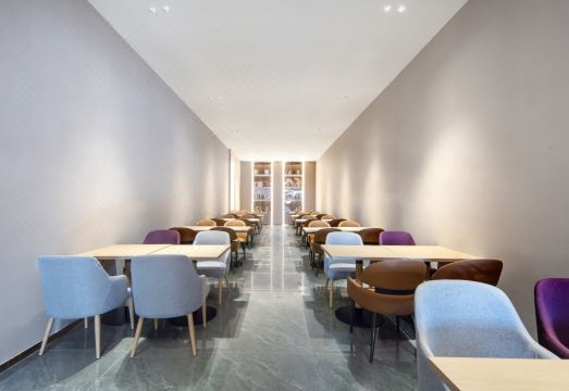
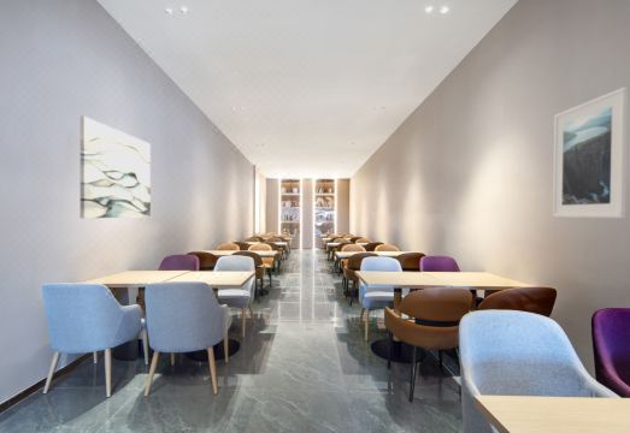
+ wall art [80,115,152,219]
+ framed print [552,85,629,219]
